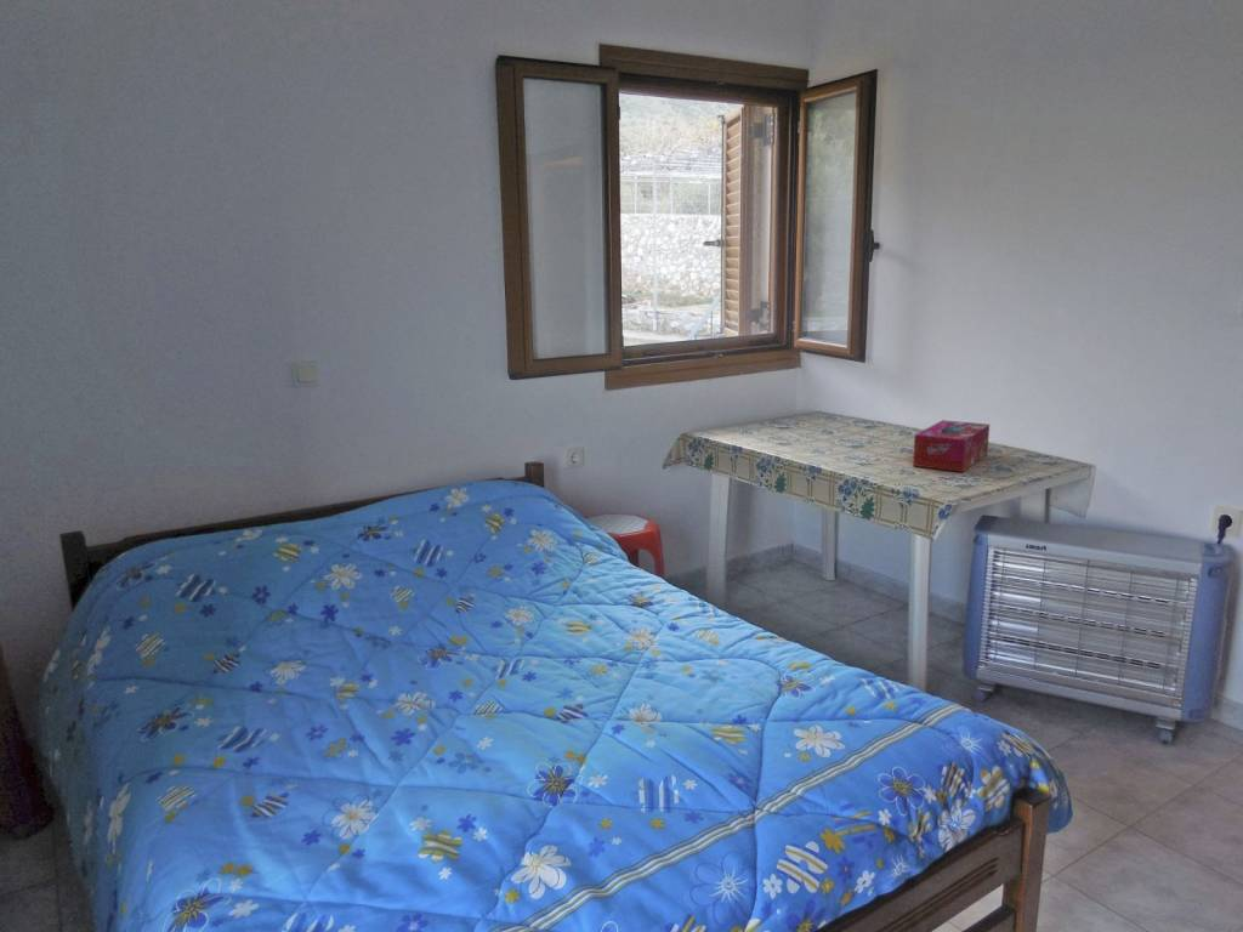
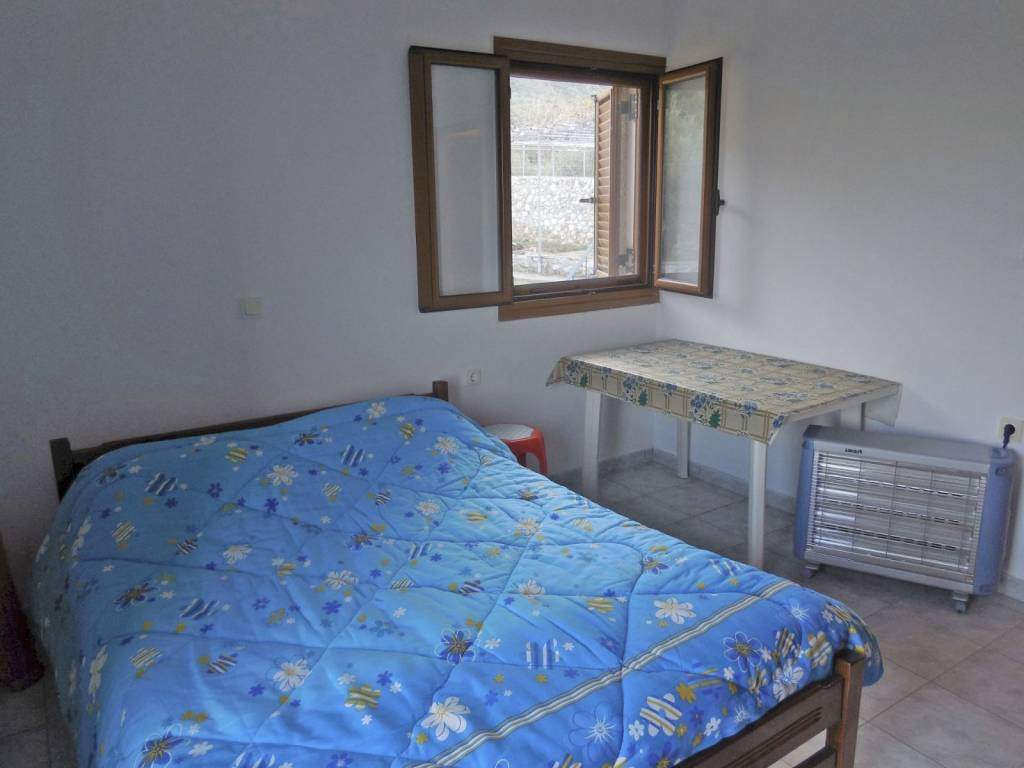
- tissue box [912,419,991,473]
